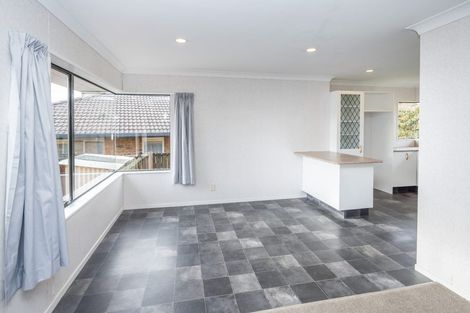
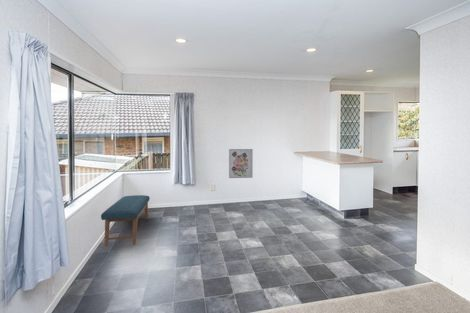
+ bench [100,194,151,248]
+ wall art [228,148,254,179]
